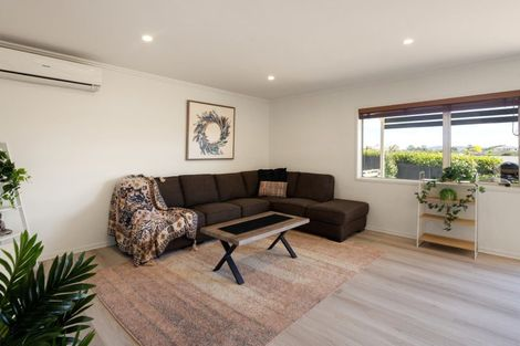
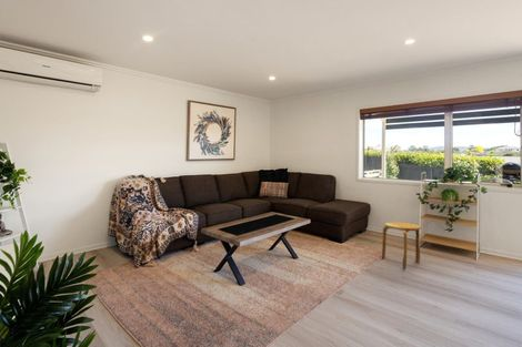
+ stool [381,222,422,271]
